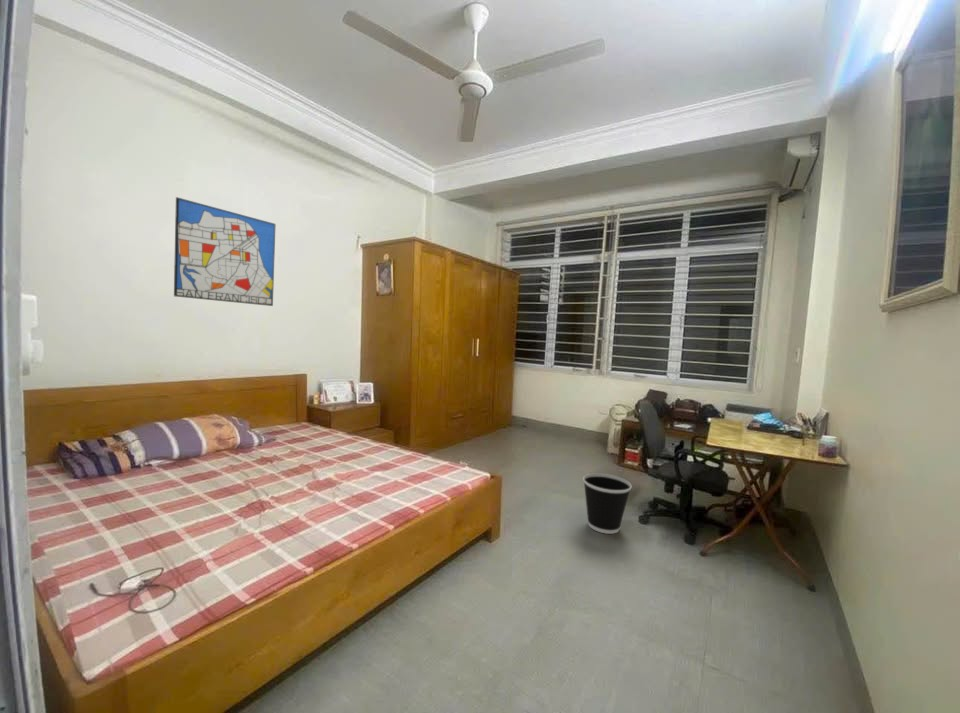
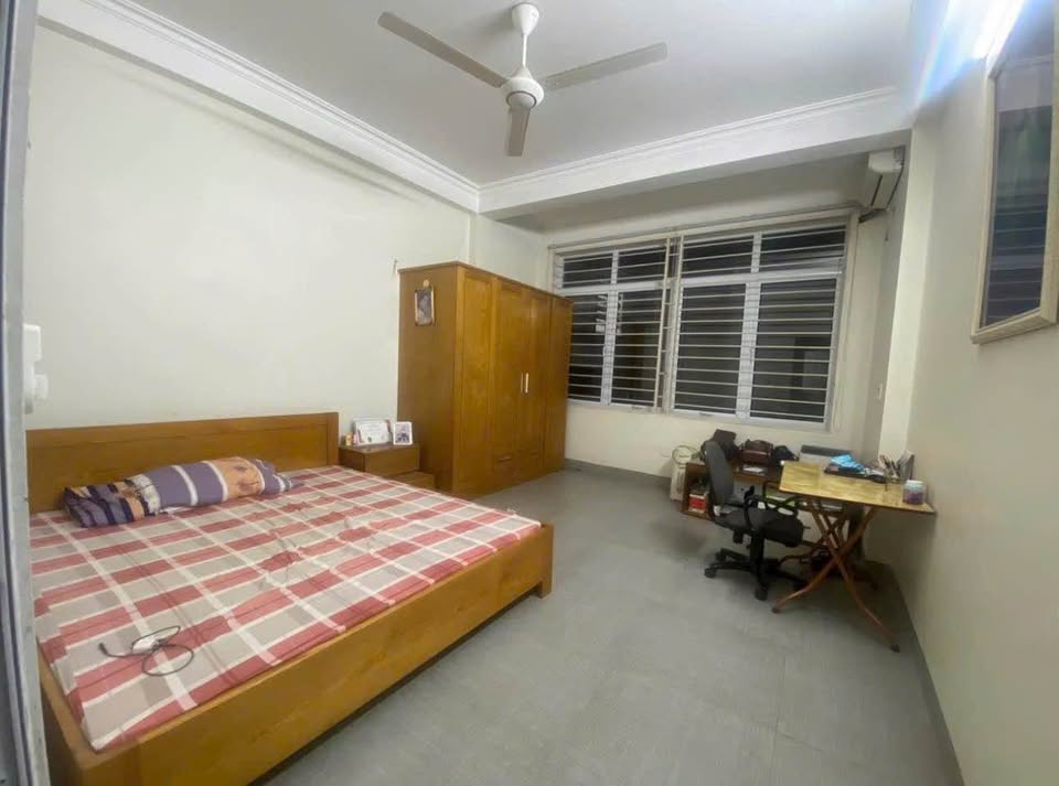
- wall art [173,196,277,307]
- wastebasket [582,473,633,535]
